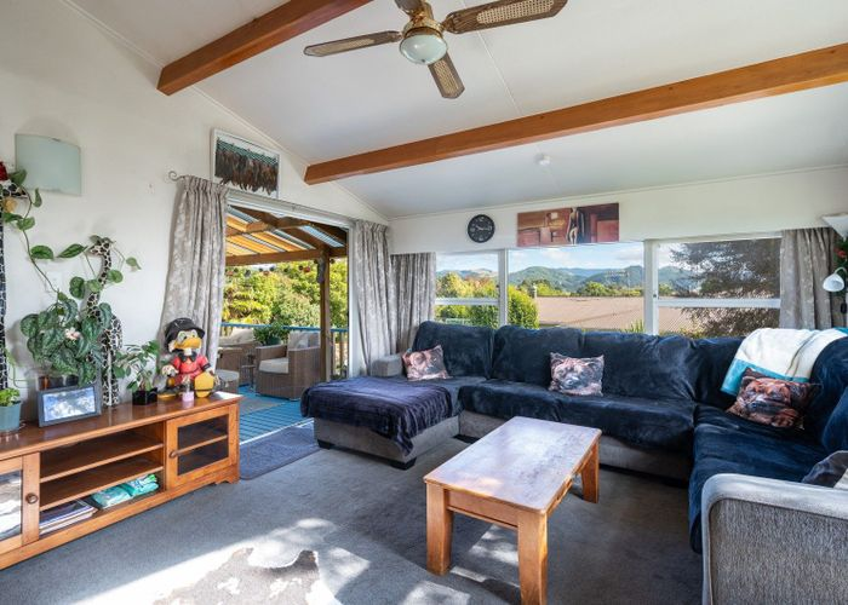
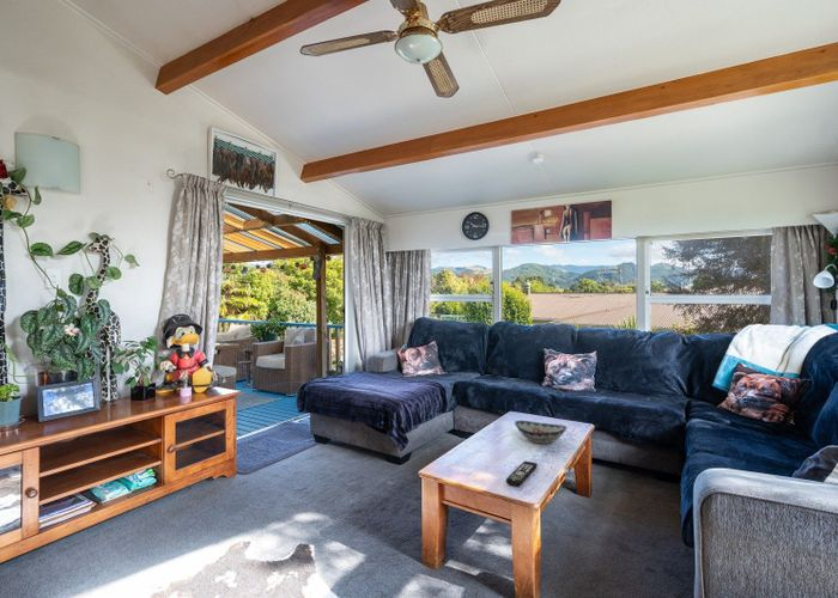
+ remote control [505,460,539,488]
+ decorative bowl [514,420,569,445]
